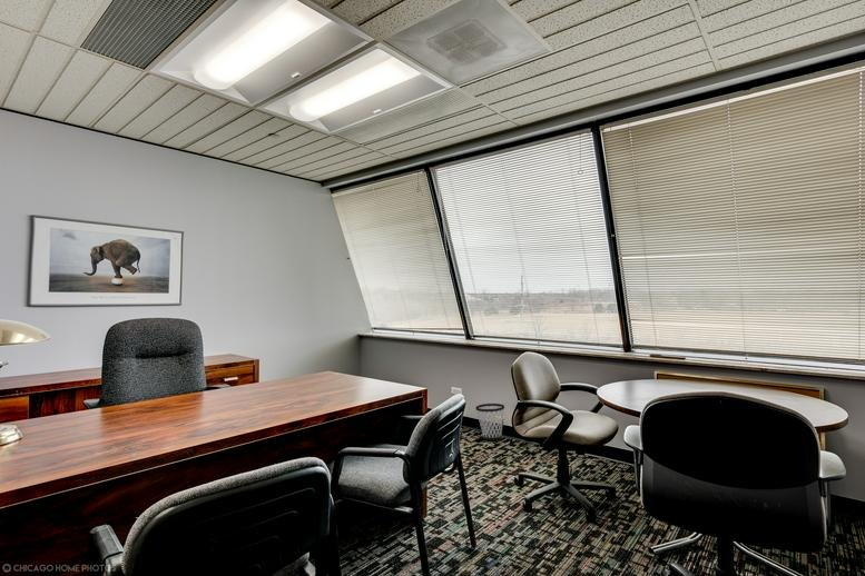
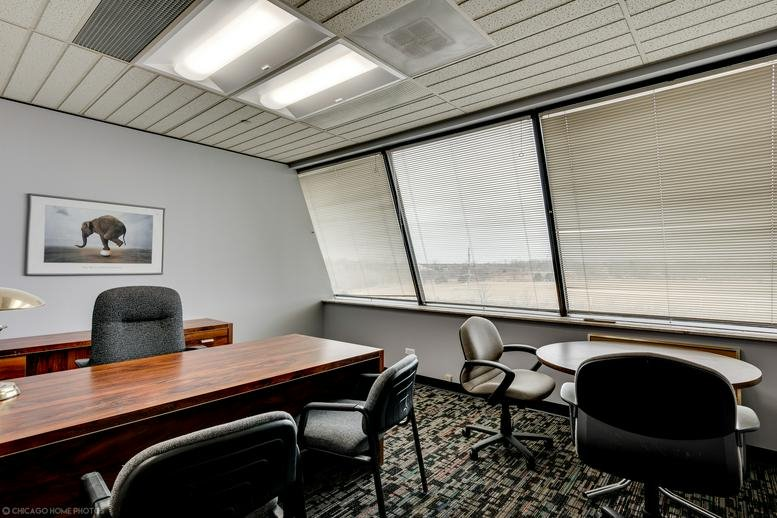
- wastebasket [474,403,505,443]
